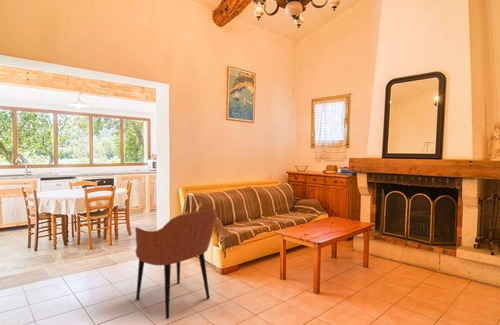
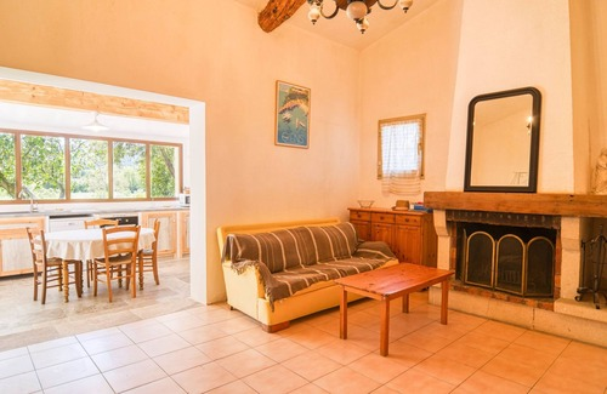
- armchair [134,208,218,320]
